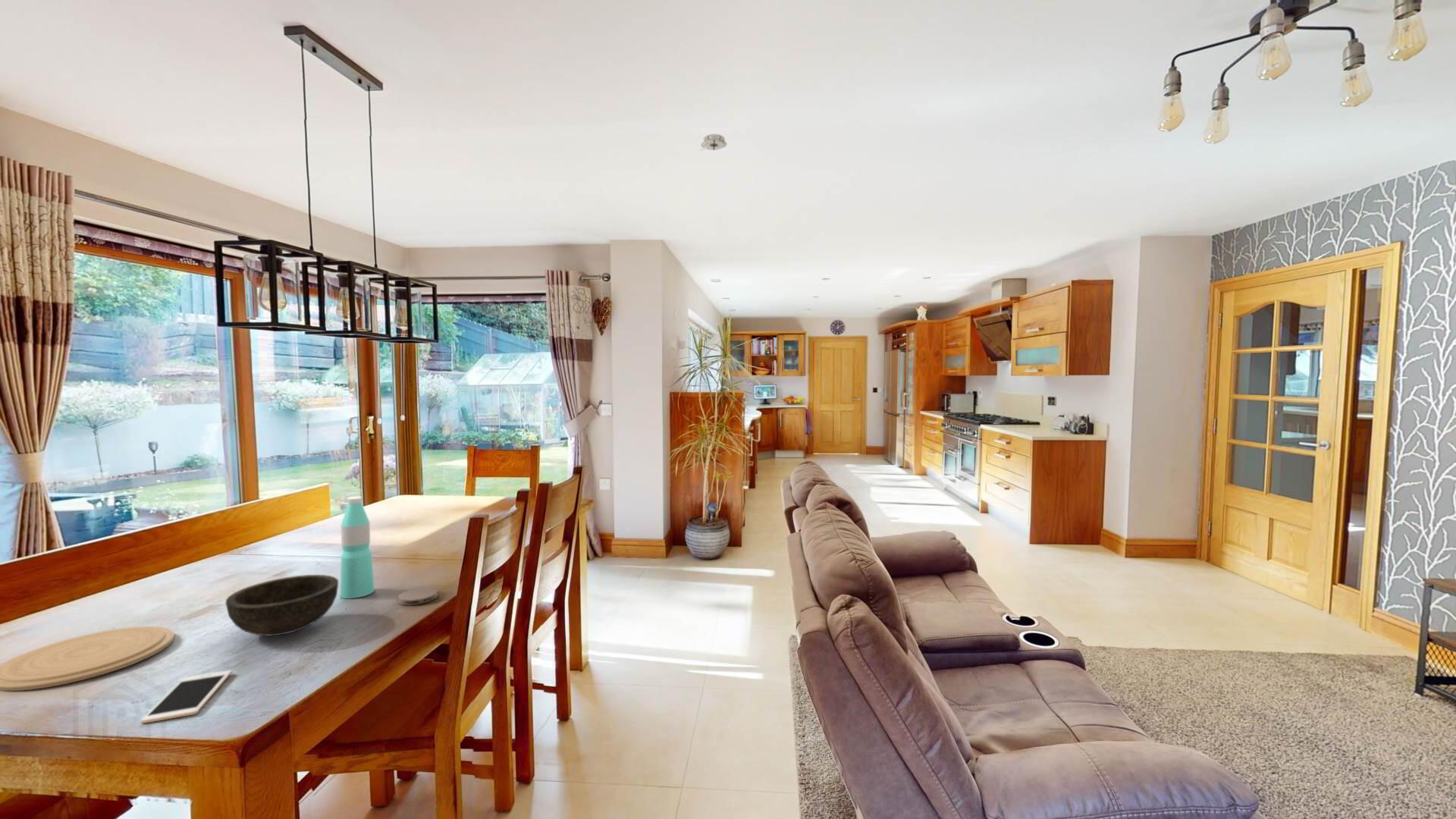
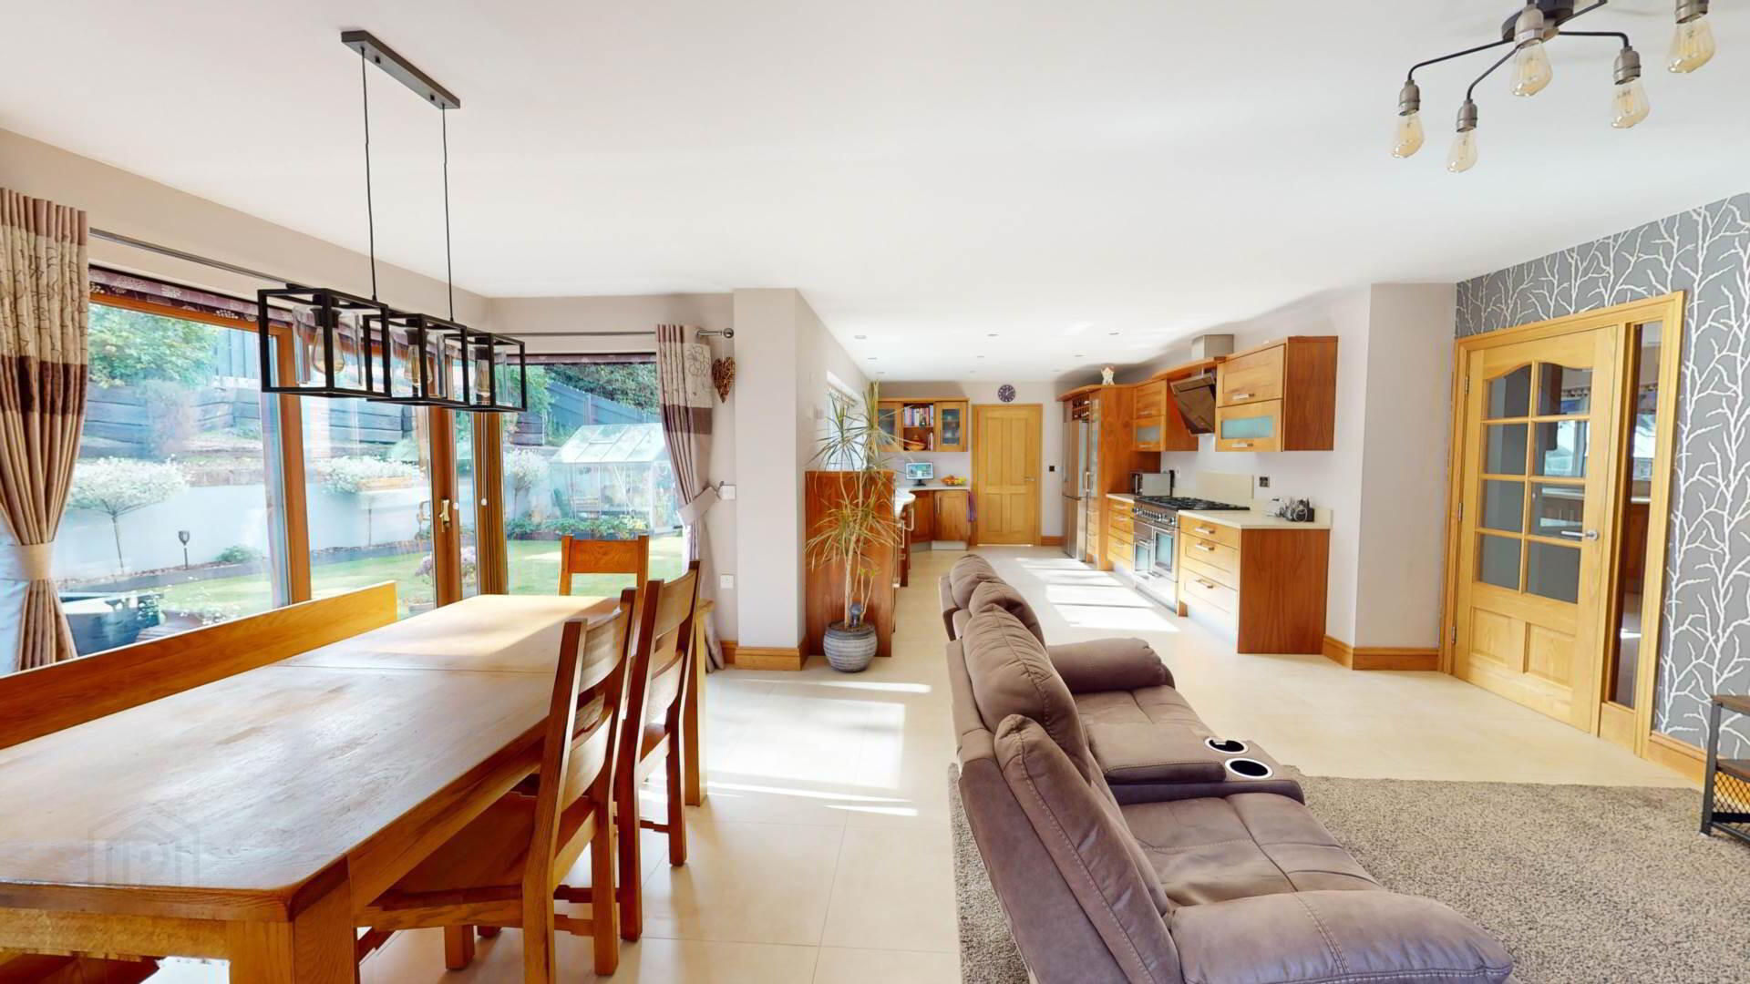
- smoke detector [699,133,728,152]
- cell phone [140,670,233,724]
- plate [0,626,175,692]
- bowl [224,574,339,637]
- coaster [397,587,438,606]
- water bottle [340,496,375,599]
